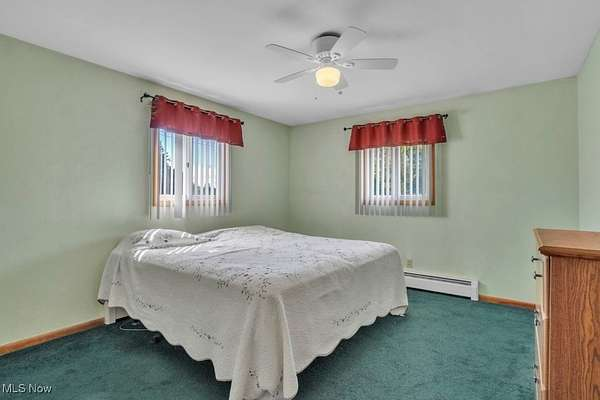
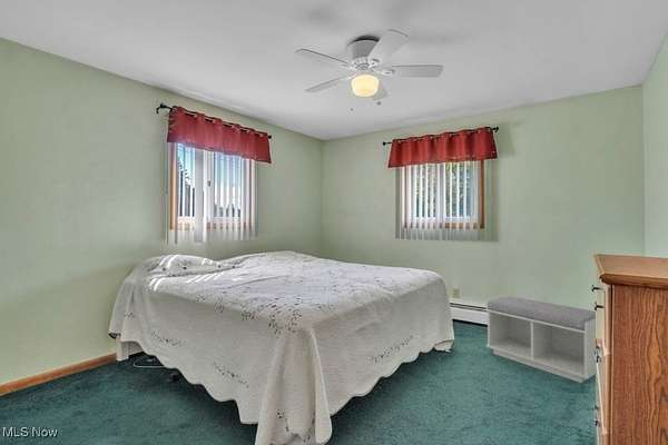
+ bench [485,296,597,384]
